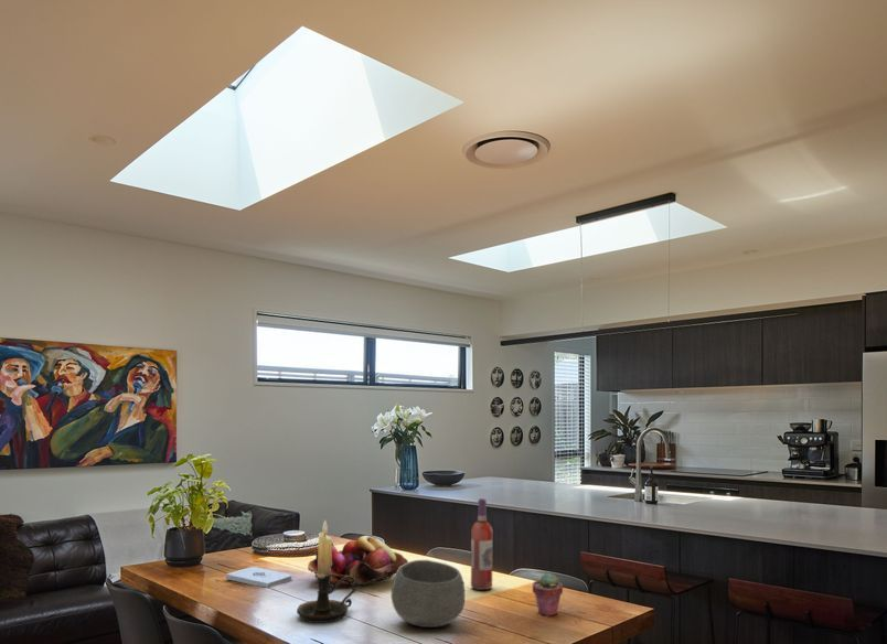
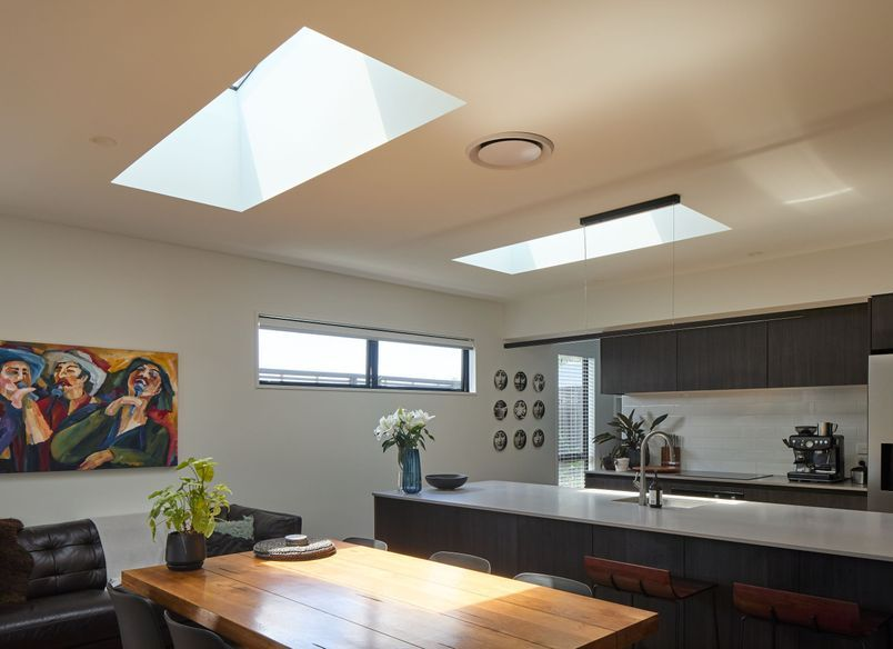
- fruit basket [307,535,409,589]
- potted succulent [532,571,564,618]
- candle holder [296,519,357,624]
- bowl [391,559,466,629]
- notepad [225,566,293,589]
- wine bottle [470,497,493,591]
